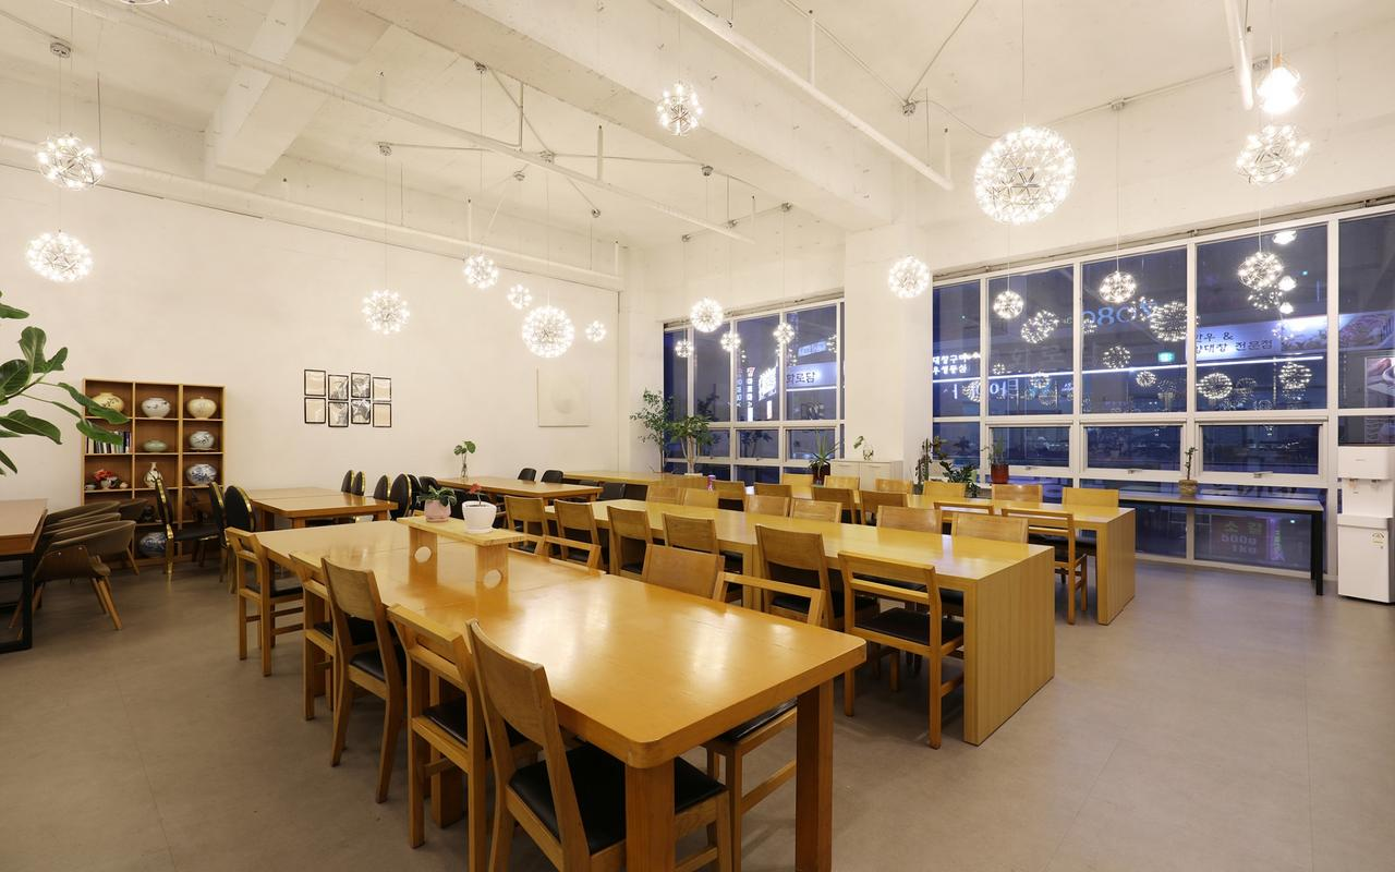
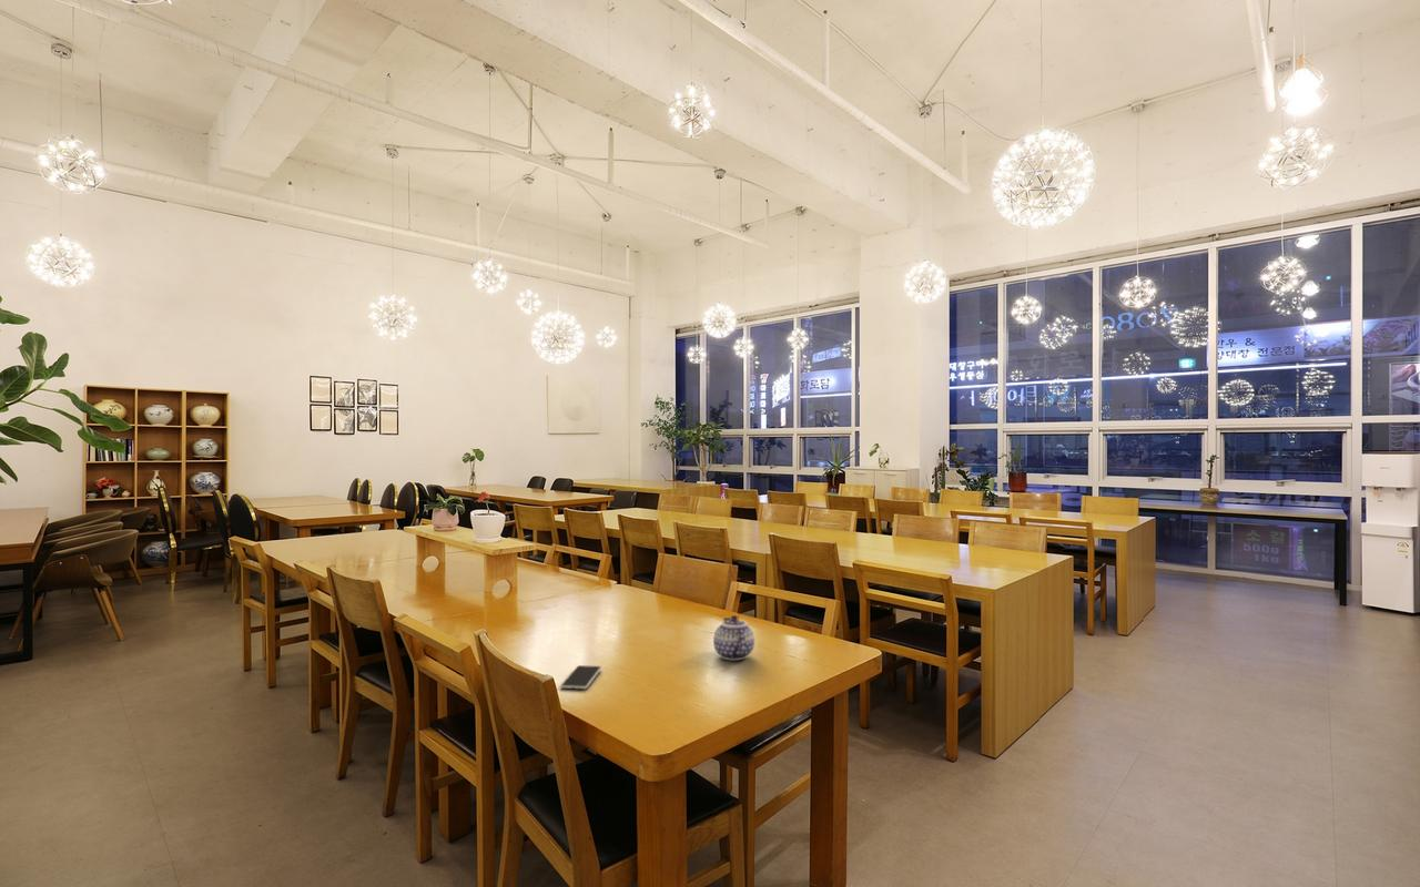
+ teapot [712,614,755,661]
+ smartphone [559,664,602,691]
